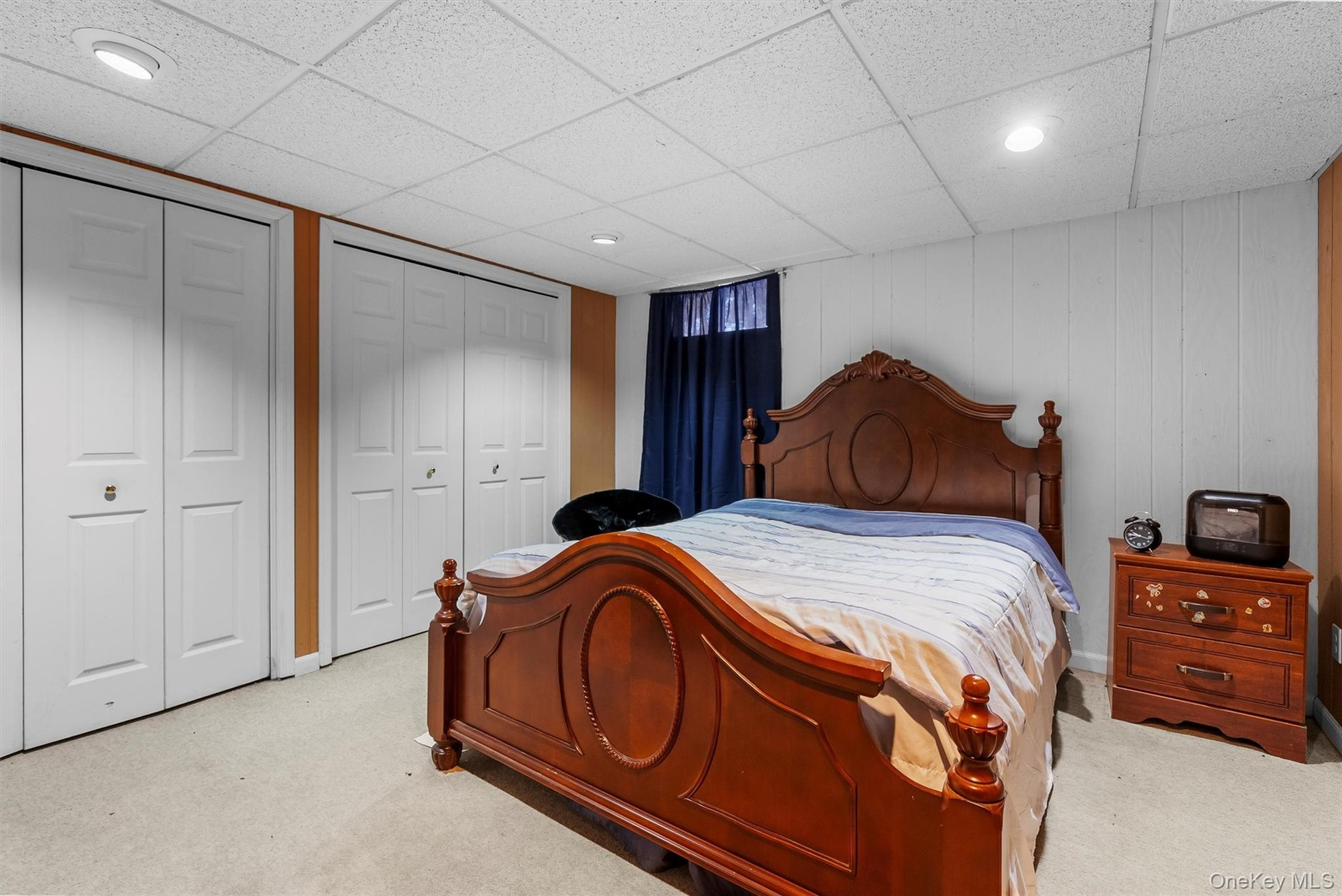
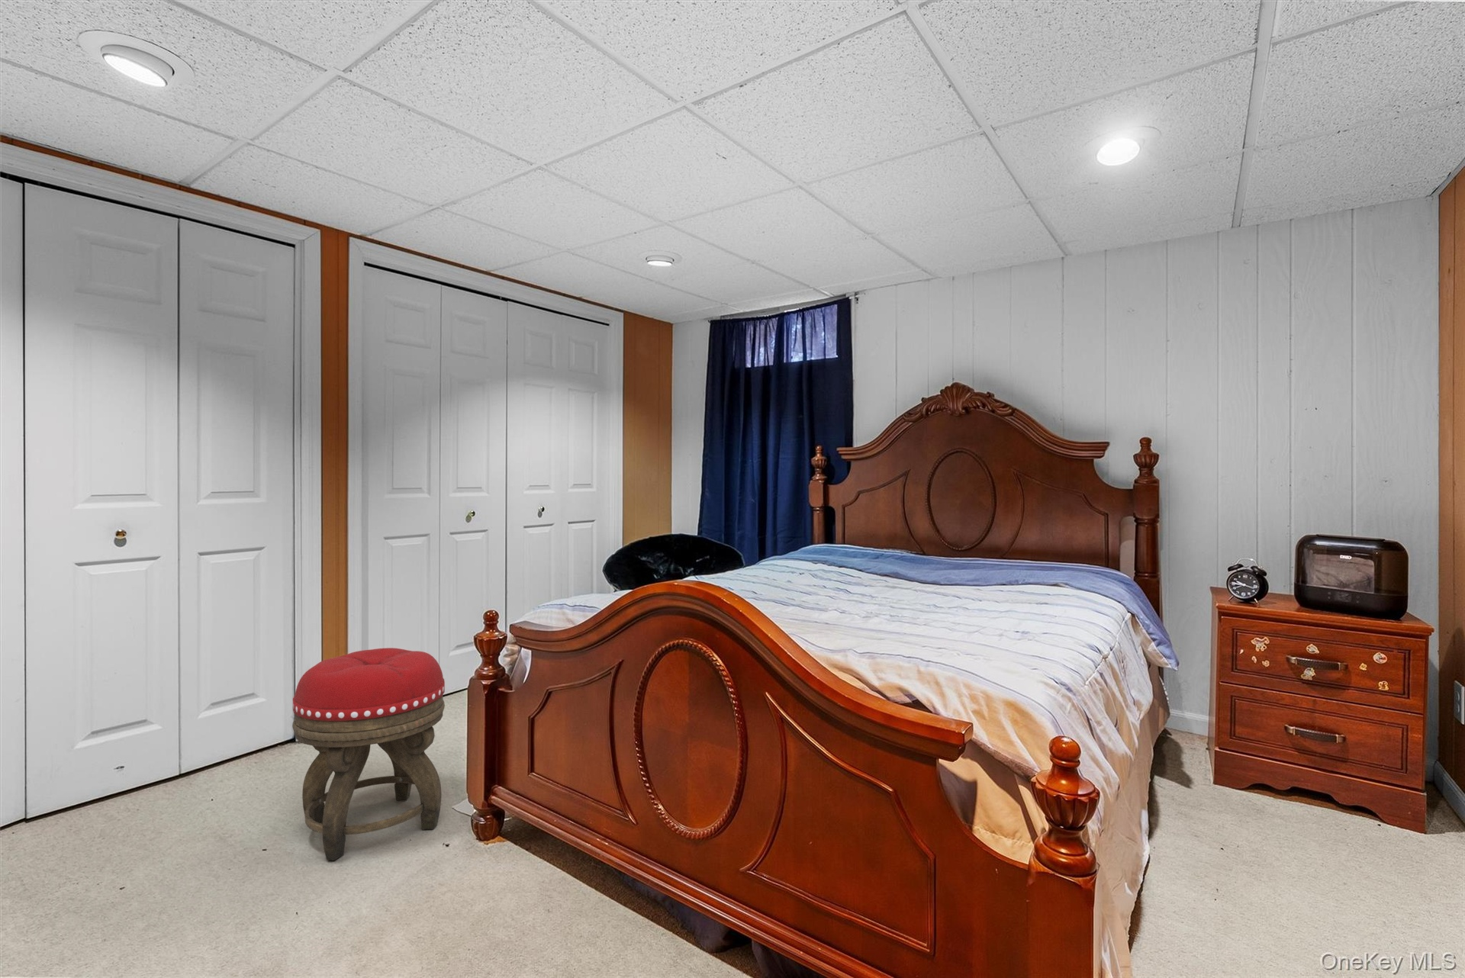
+ footstool [291,647,445,861]
